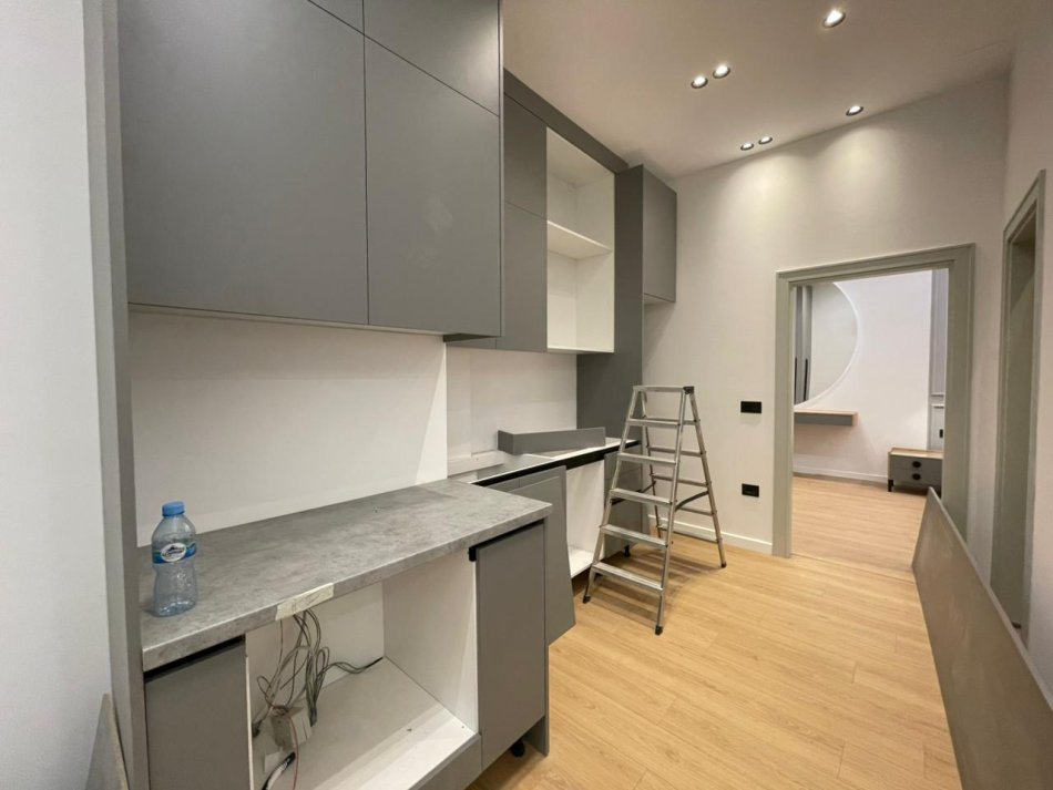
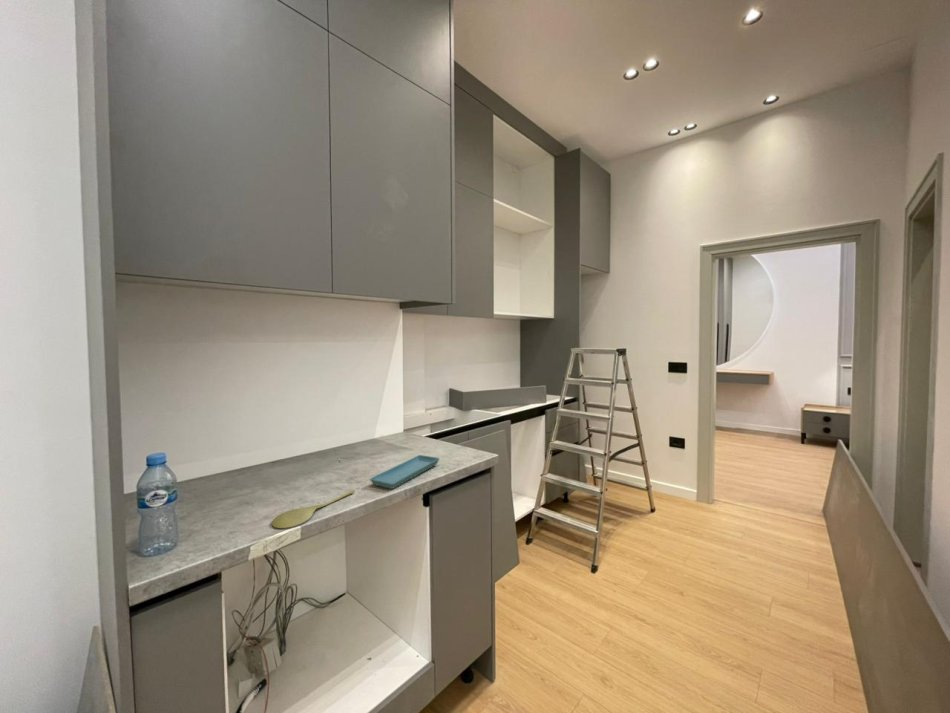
+ saucer [369,454,441,490]
+ spoon [271,489,356,529]
